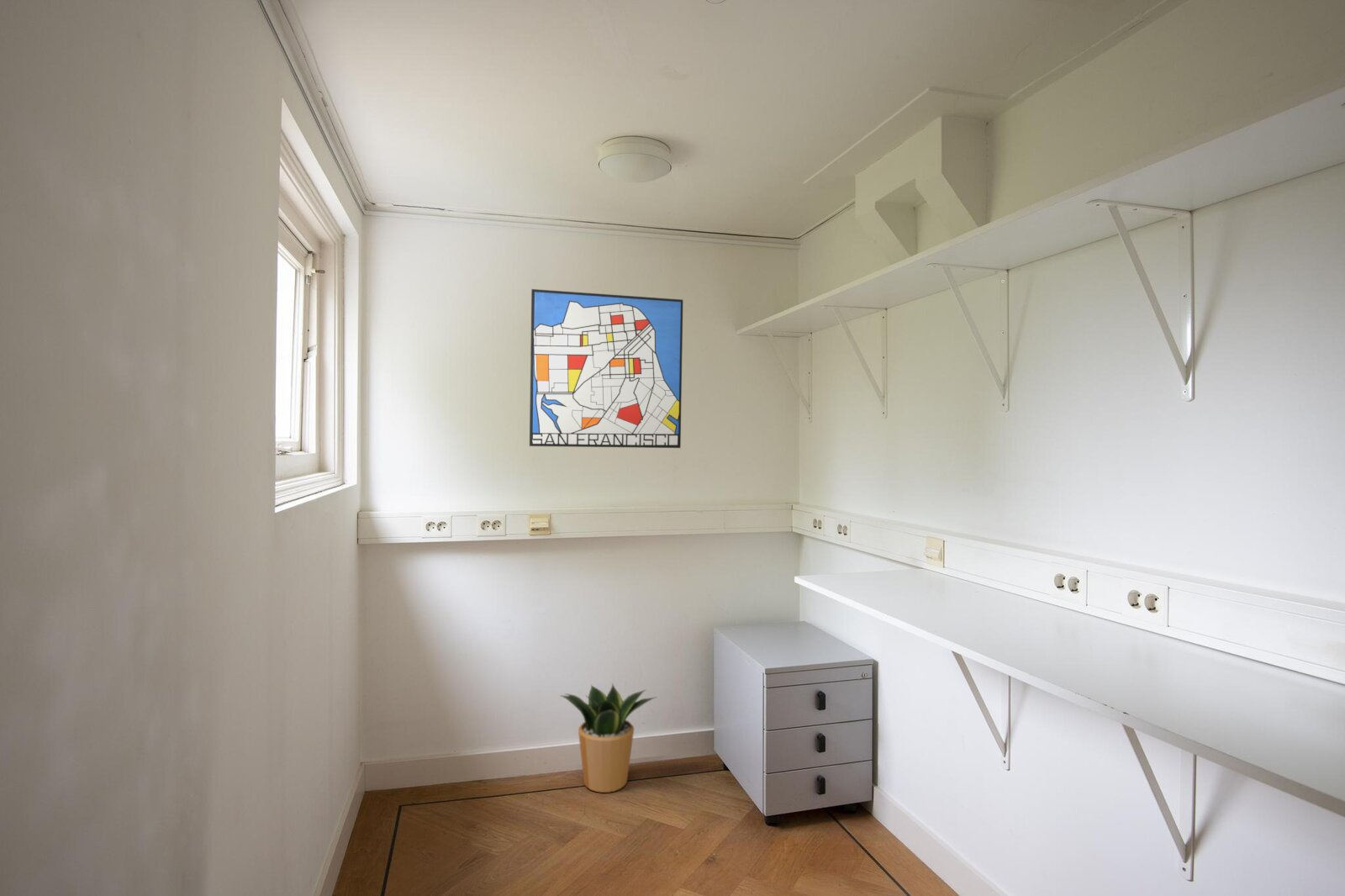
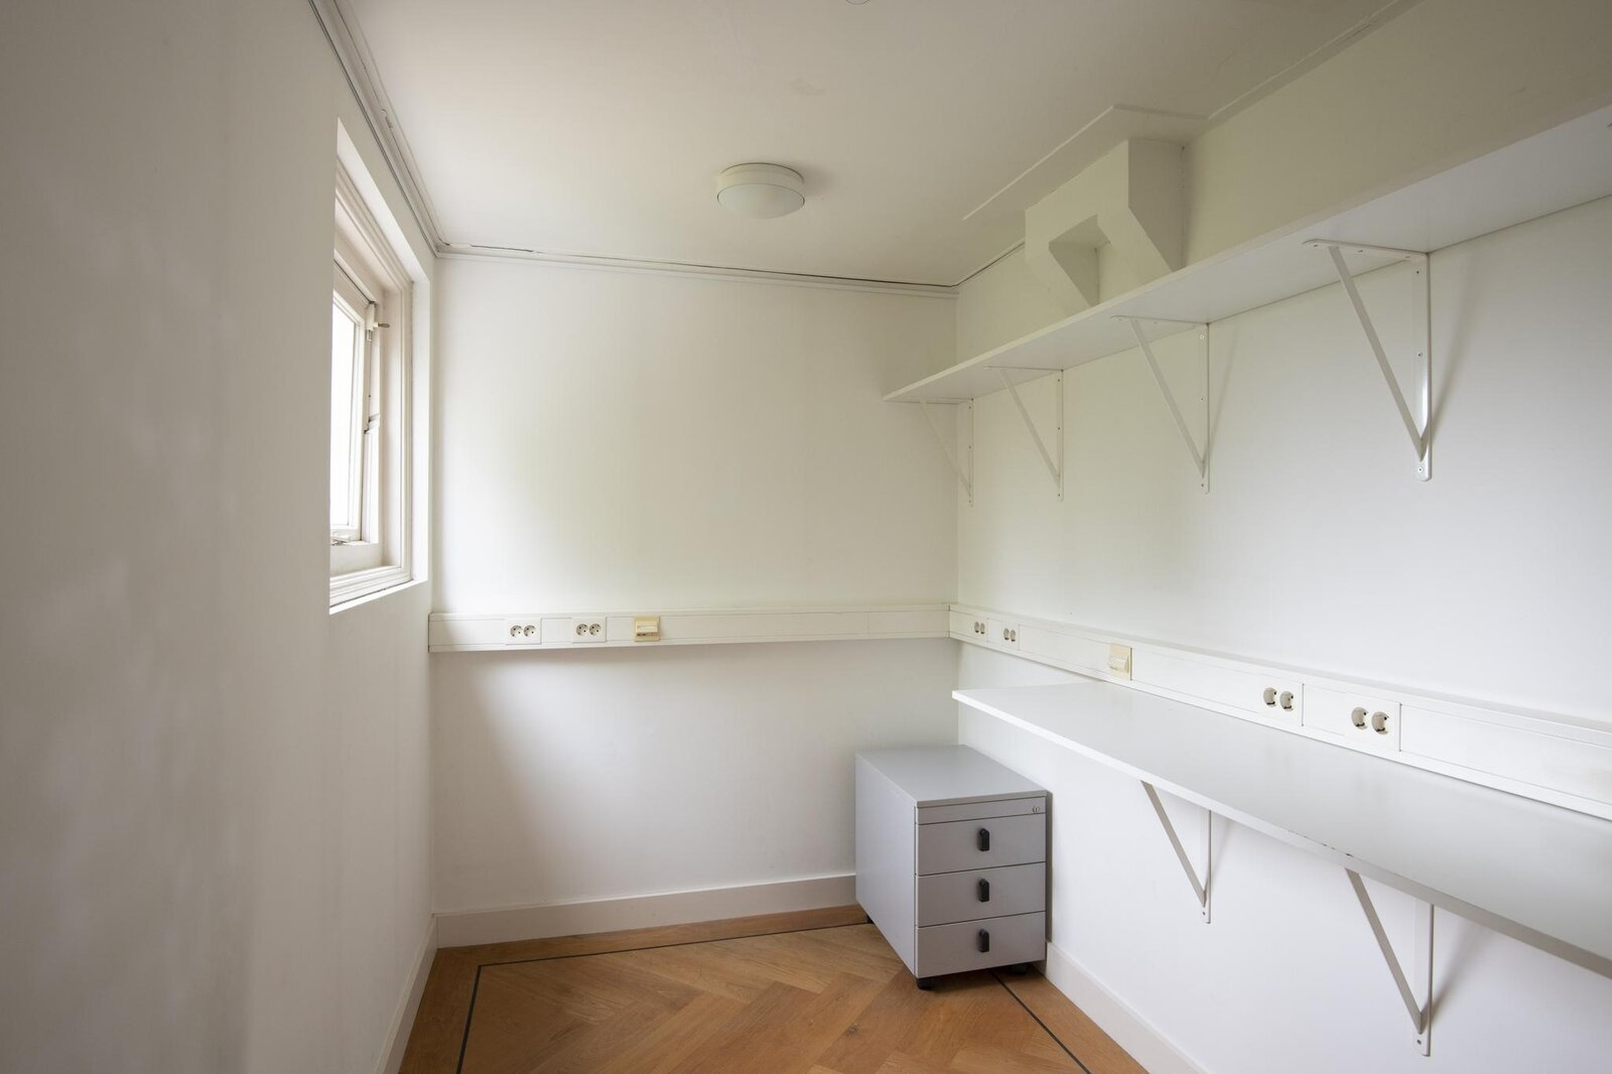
- potted plant [558,682,658,793]
- wall art [529,288,684,449]
